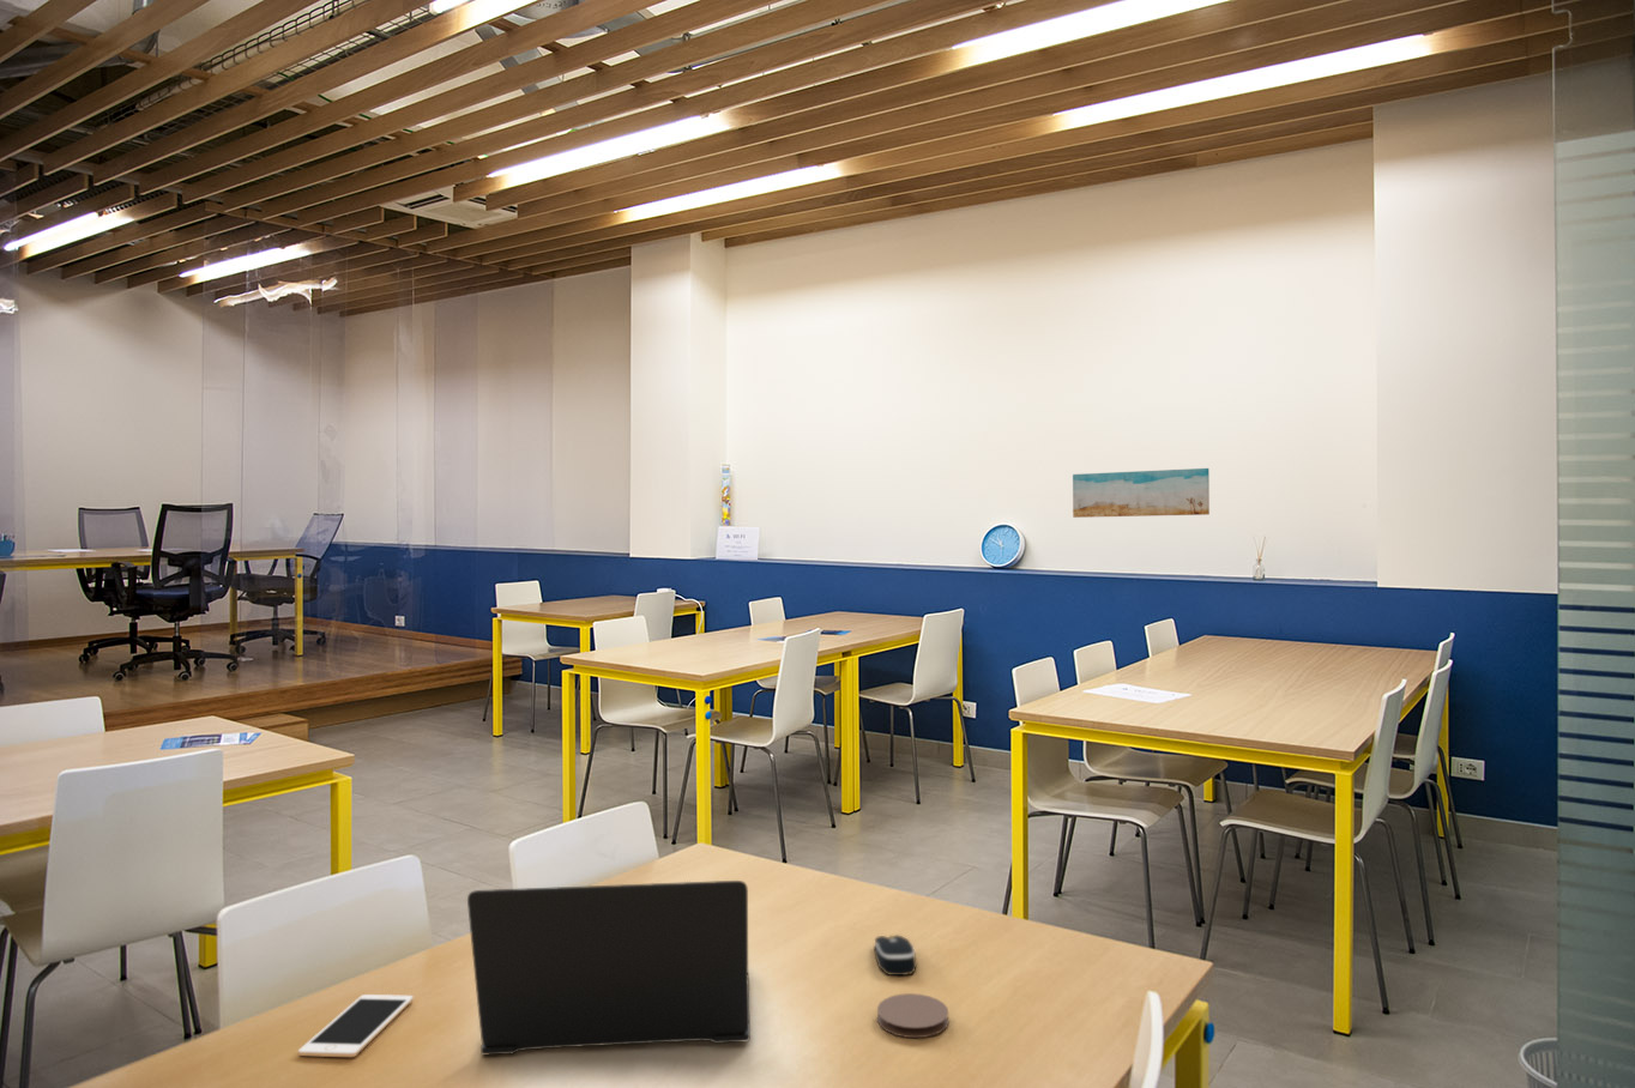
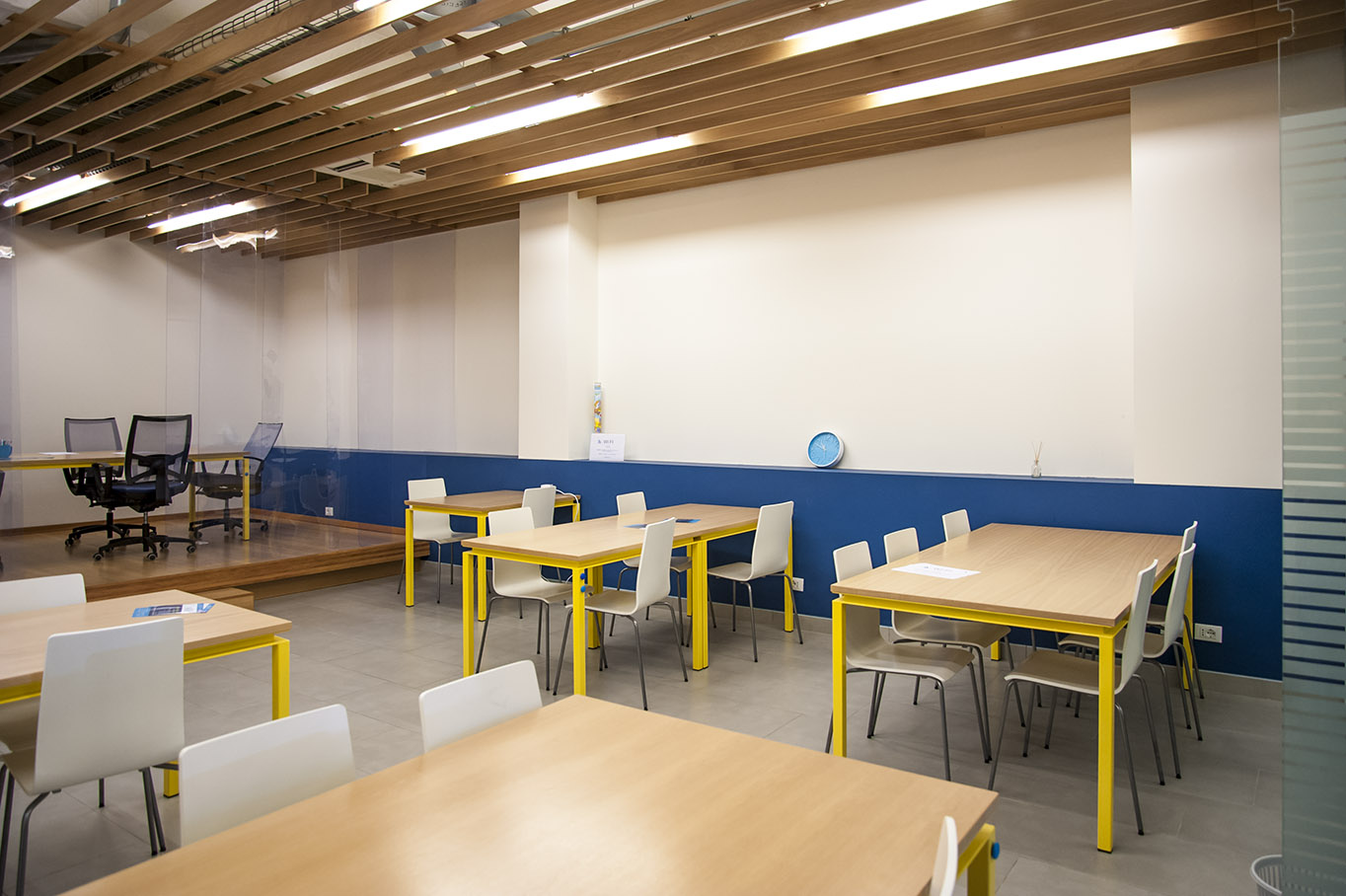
- coaster [876,992,950,1039]
- wall art [1071,467,1211,518]
- cell phone [298,993,414,1058]
- laptop [466,879,752,1055]
- computer mouse [873,934,918,976]
